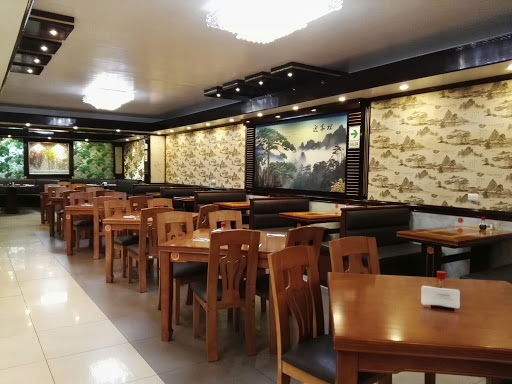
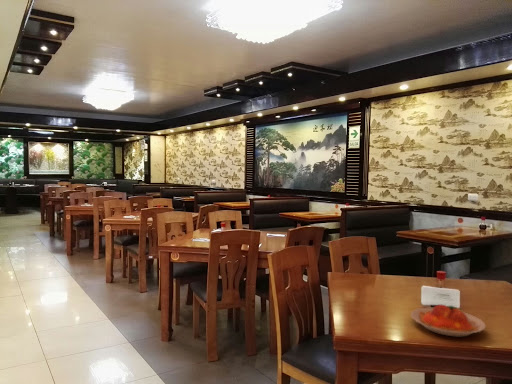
+ plate [410,304,487,337]
